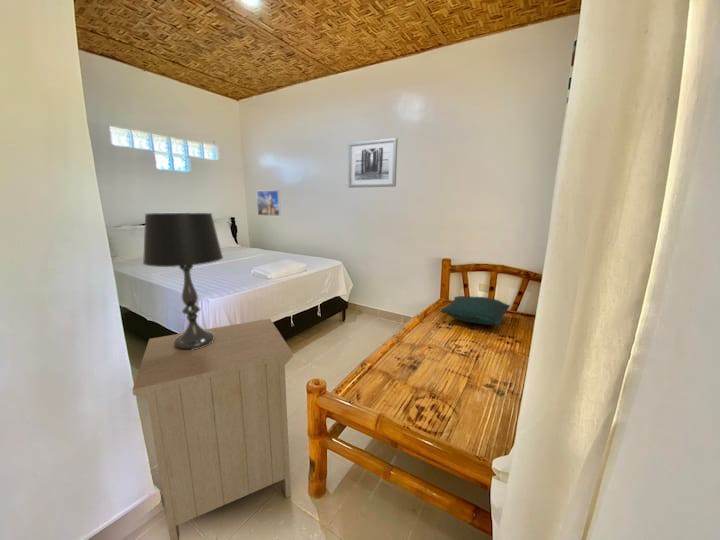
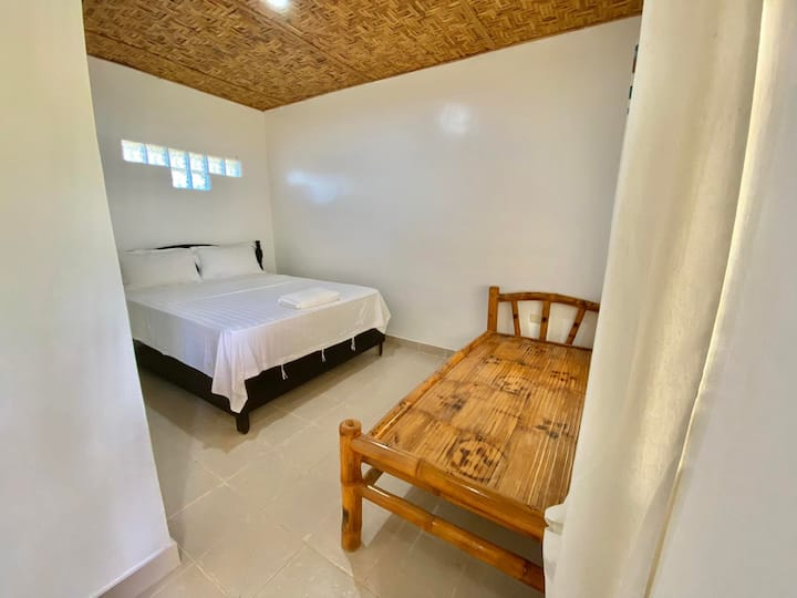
- pillow [439,295,511,326]
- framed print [255,189,282,217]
- wall art [347,137,399,189]
- nightstand [131,318,294,540]
- table lamp [142,212,224,350]
